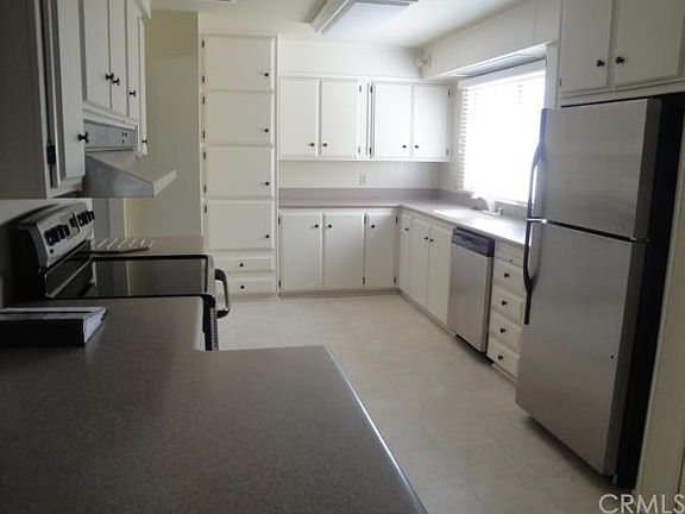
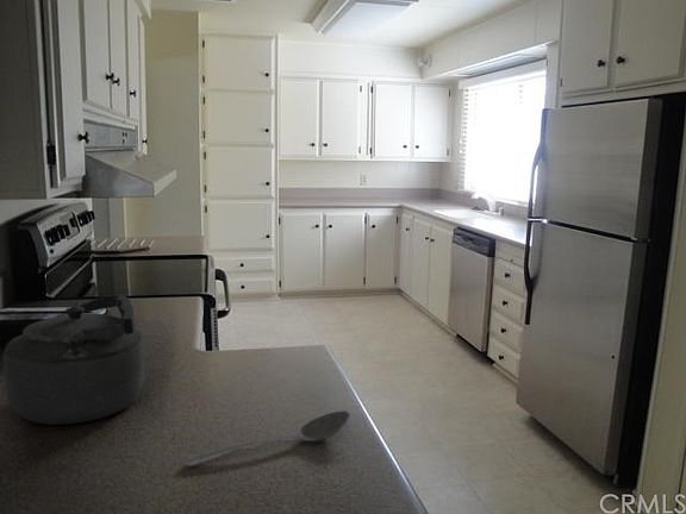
+ kettle [2,295,145,426]
+ stirrer [182,409,351,468]
